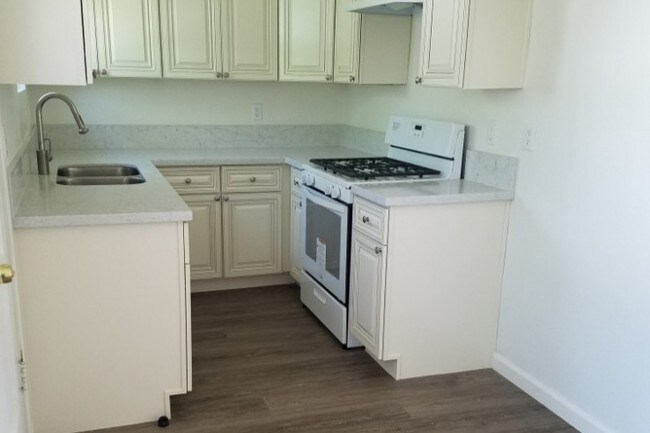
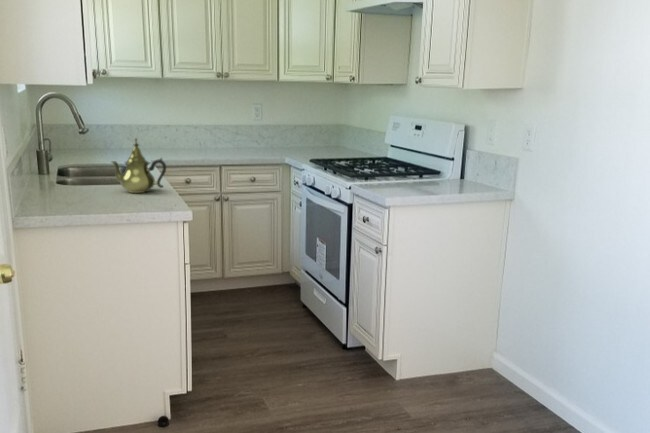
+ teapot [109,137,167,194]
